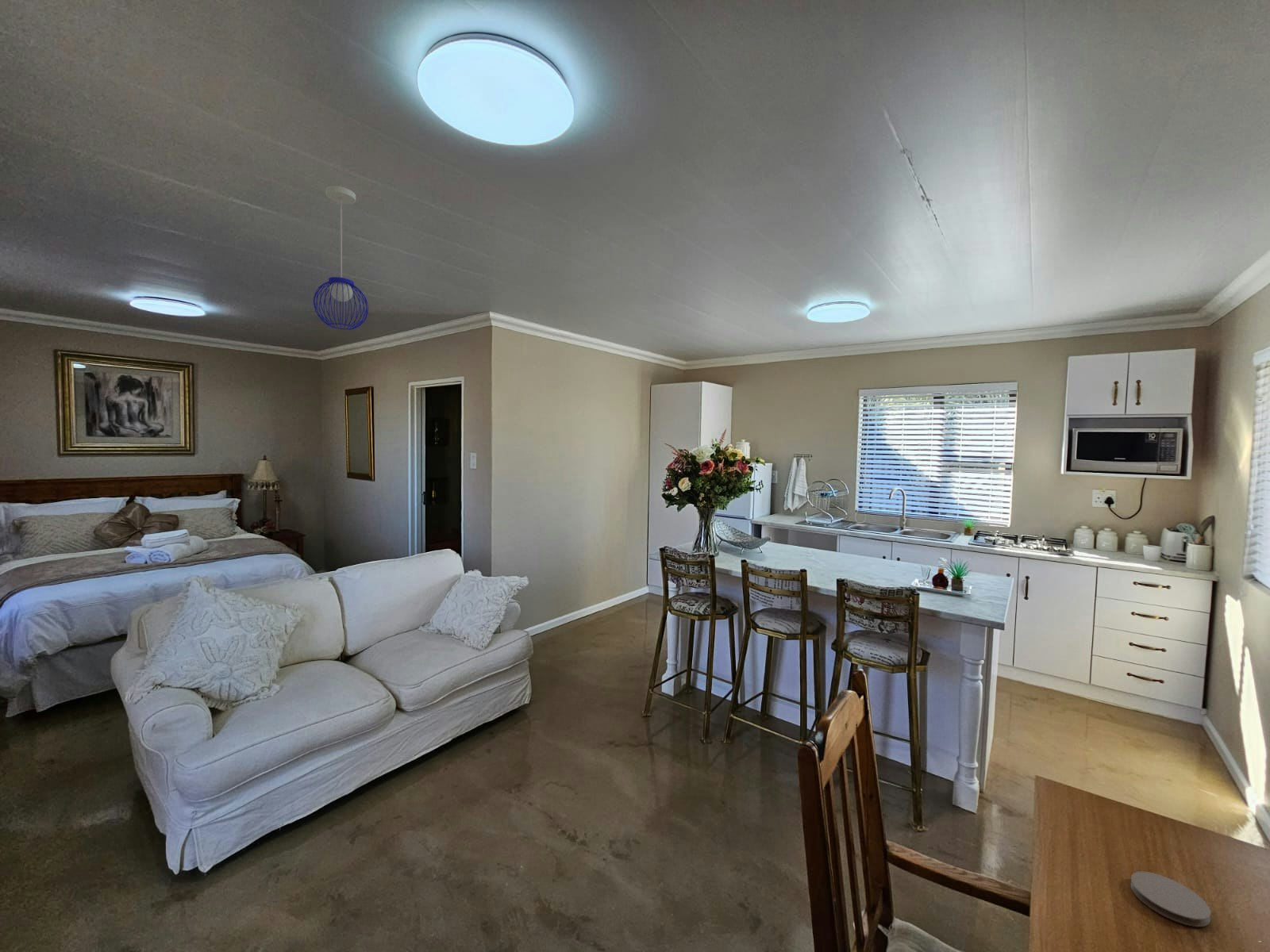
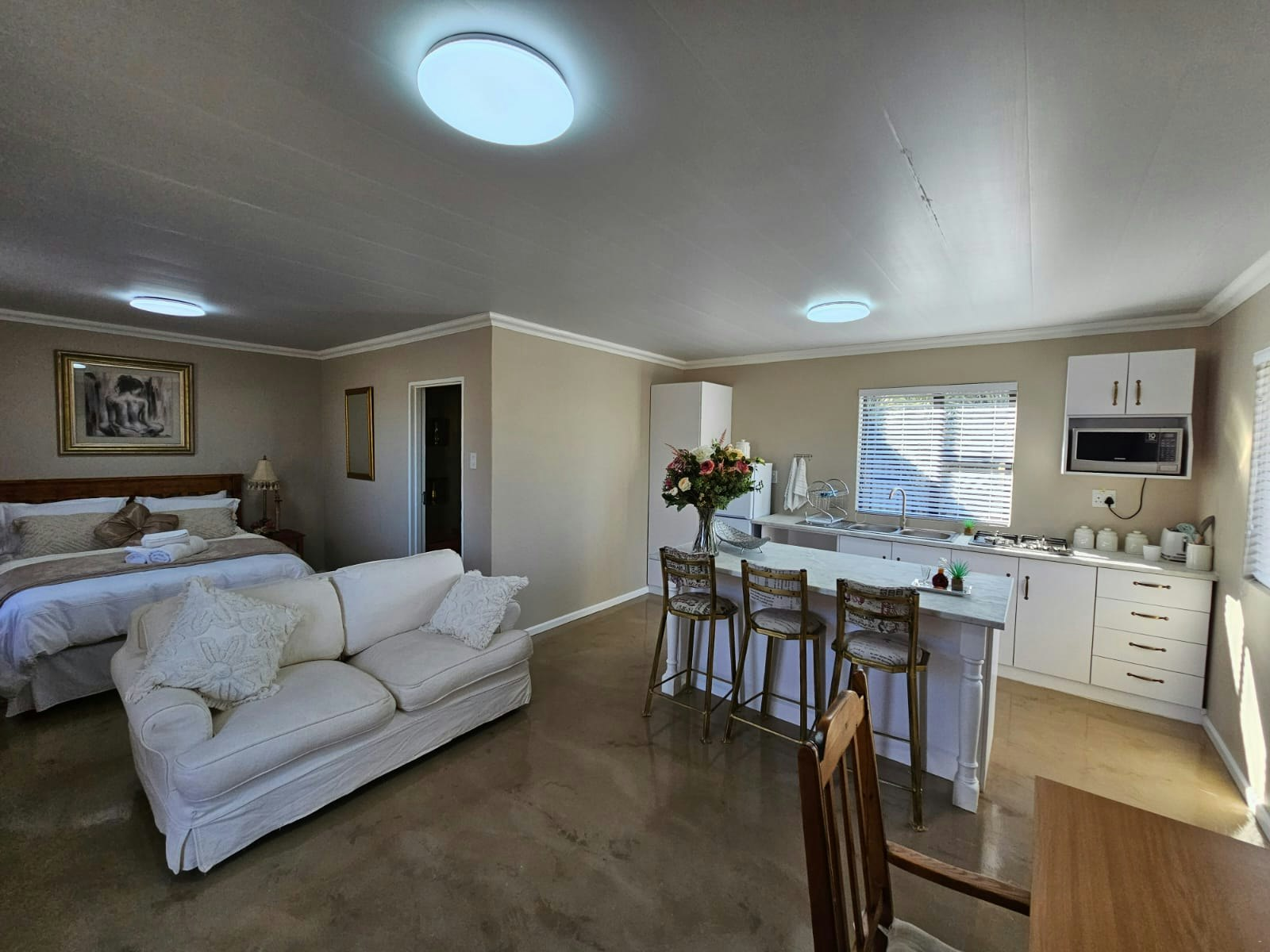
- pendant light [313,185,369,331]
- coaster [1130,871,1212,927]
